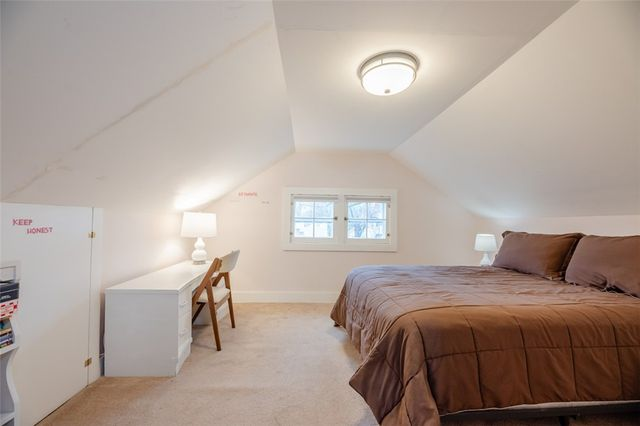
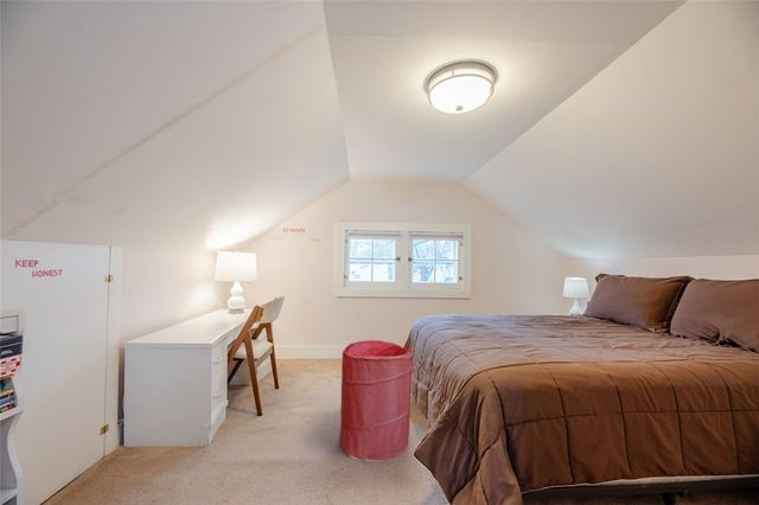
+ laundry hamper [339,339,414,462]
